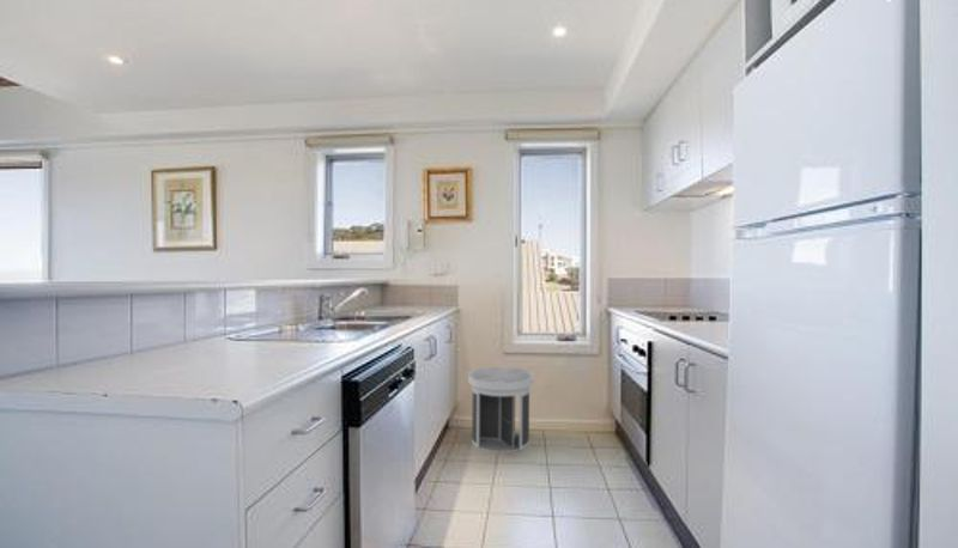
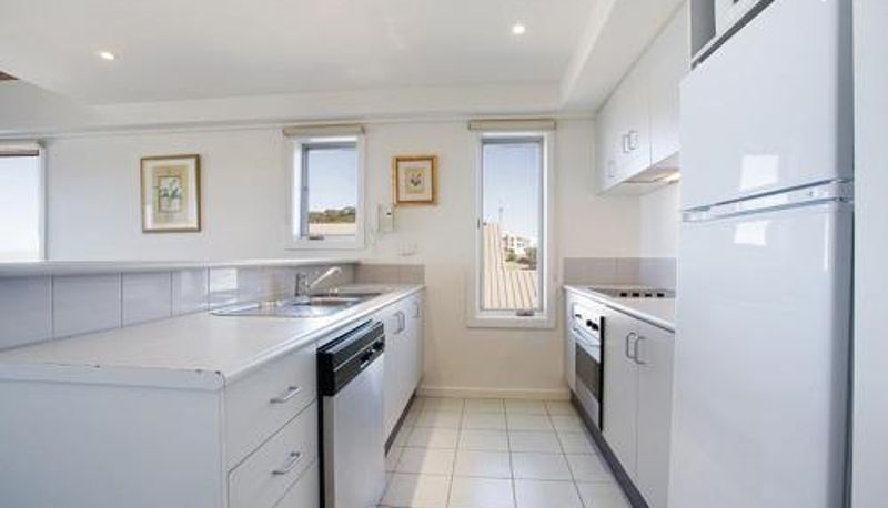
- revolving door [467,366,535,453]
